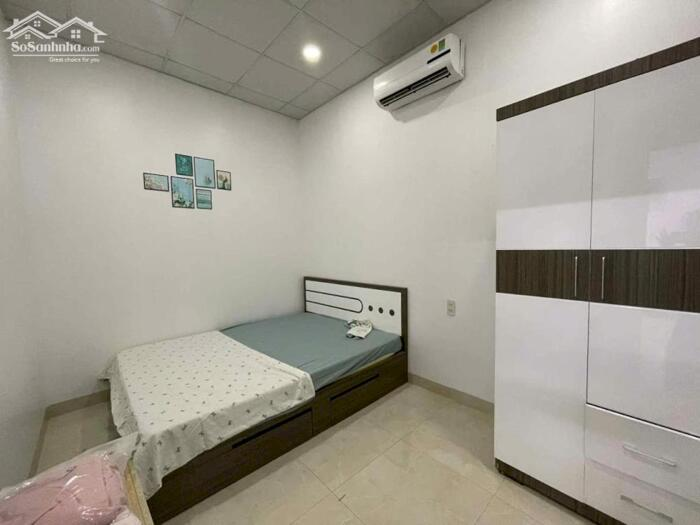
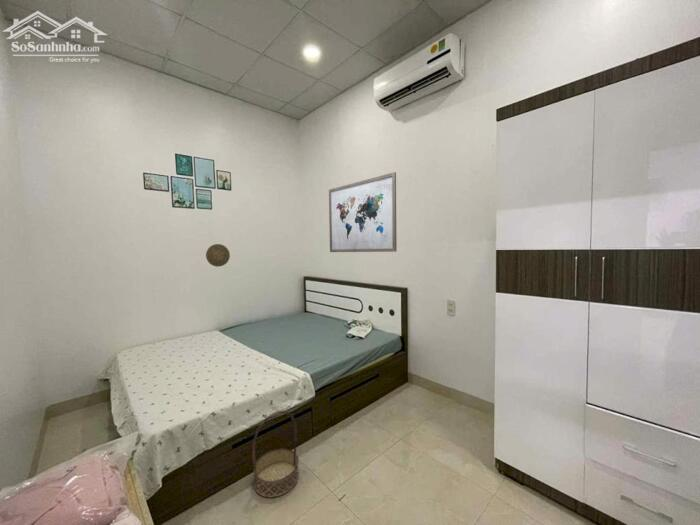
+ decorative plate [205,243,231,268]
+ basket [251,410,300,499]
+ wall art [328,171,398,253]
